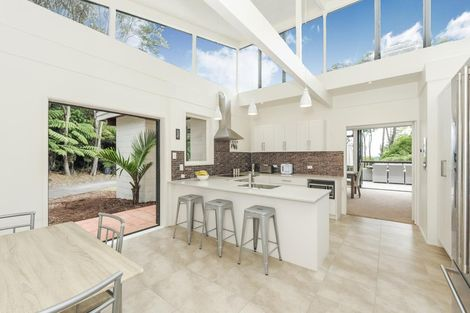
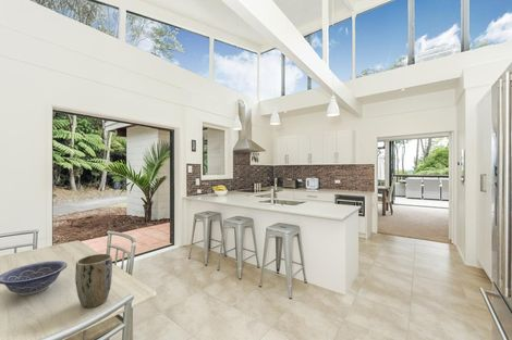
+ decorative bowl [0,260,68,297]
+ plant pot [74,253,113,310]
